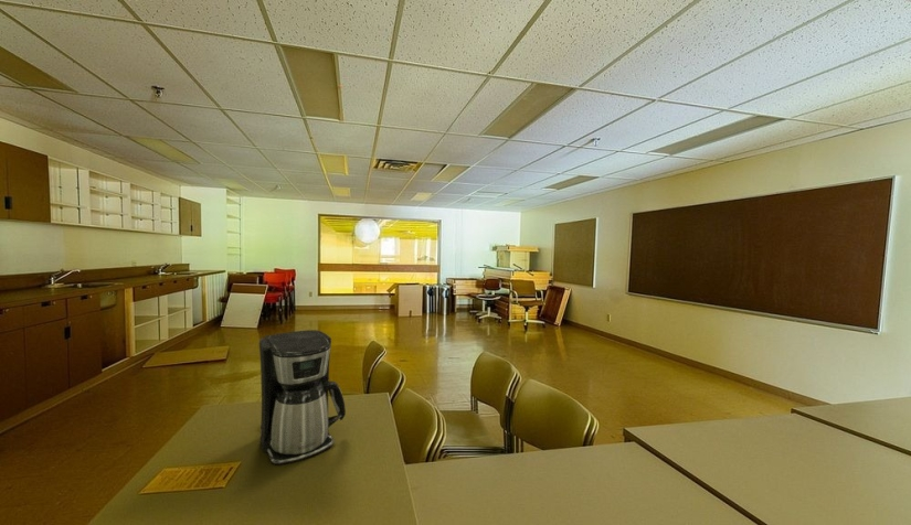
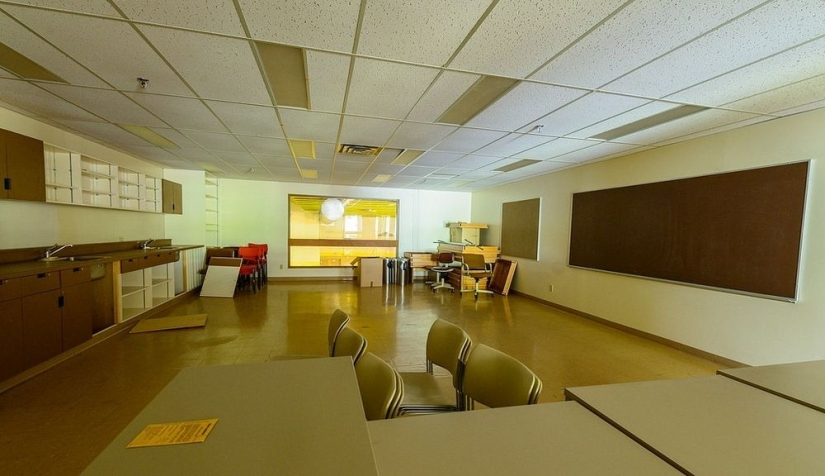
- coffee maker [258,329,347,465]
